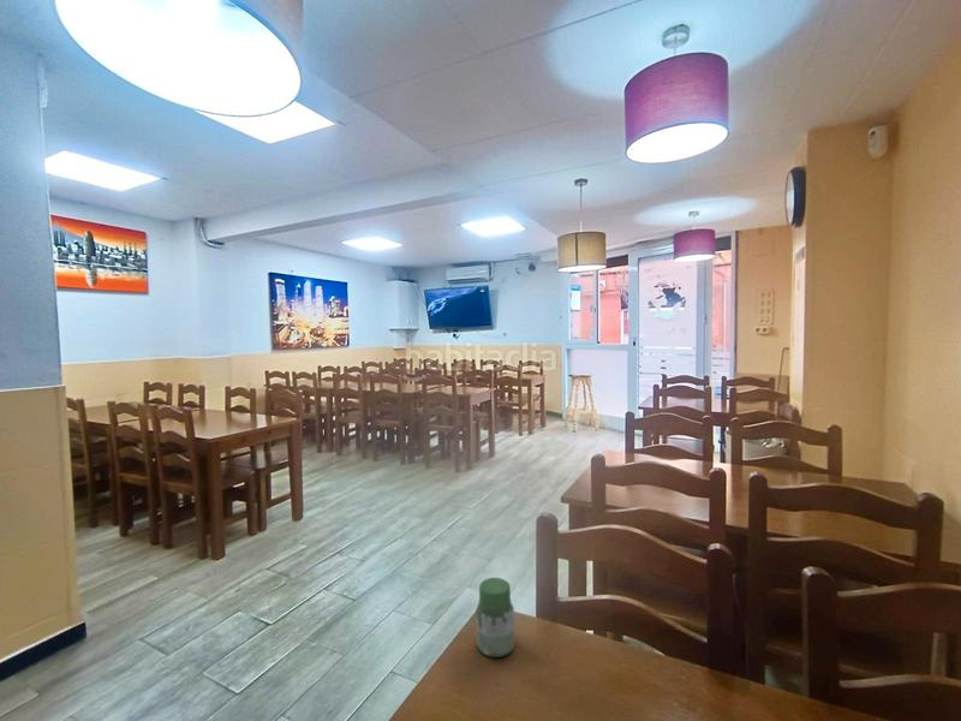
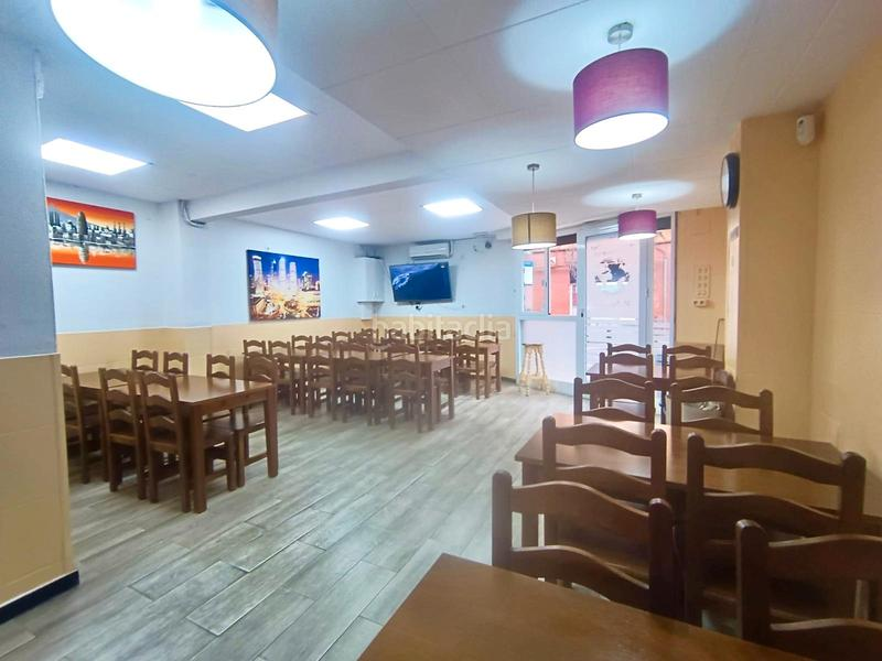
- jar [476,577,515,659]
